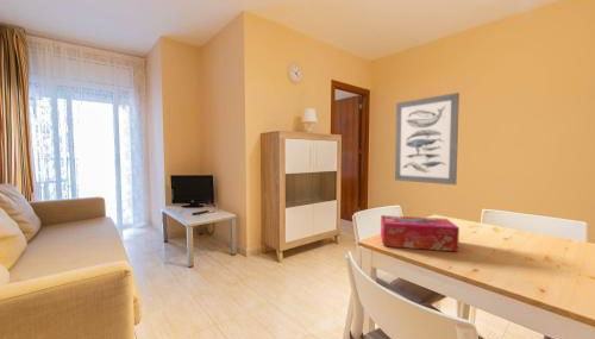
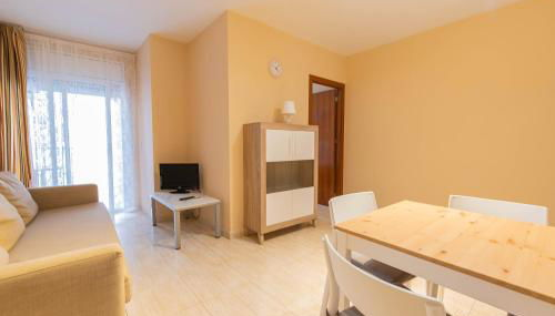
- tissue box [380,214,461,253]
- wall art [394,92,461,186]
